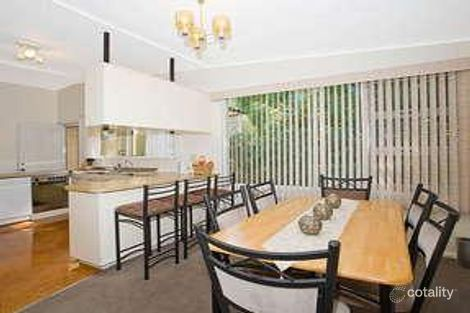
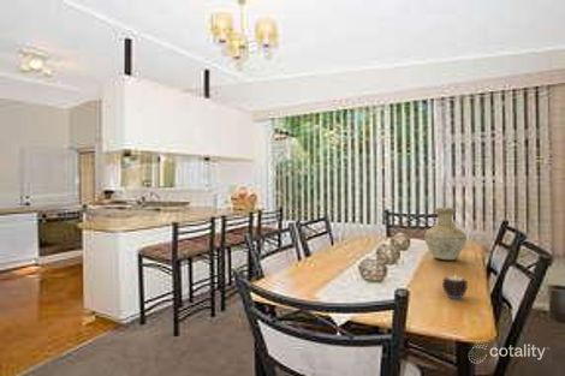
+ candle [441,274,469,300]
+ vase [423,207,468,261]
